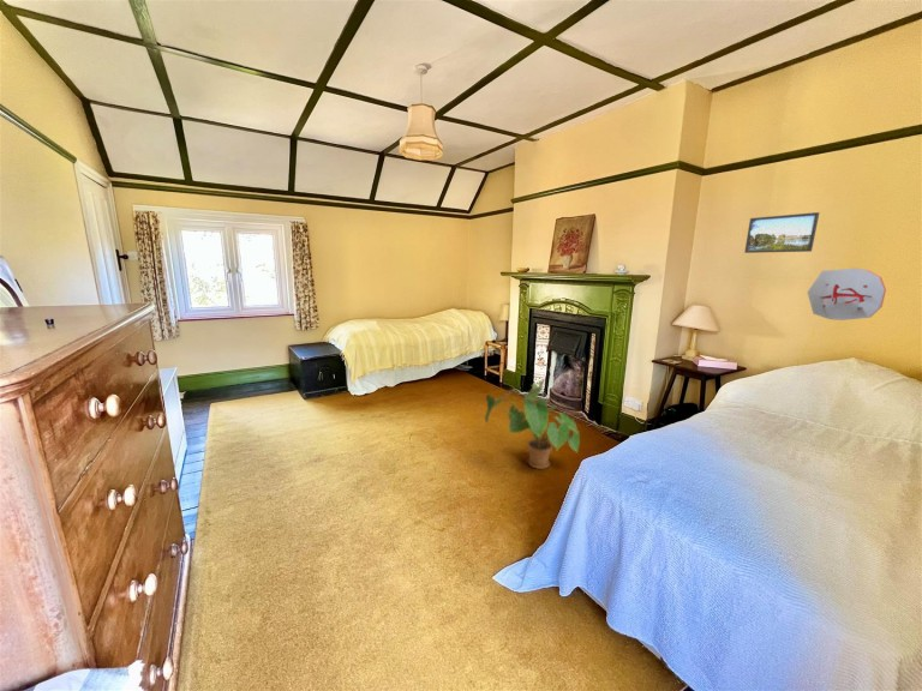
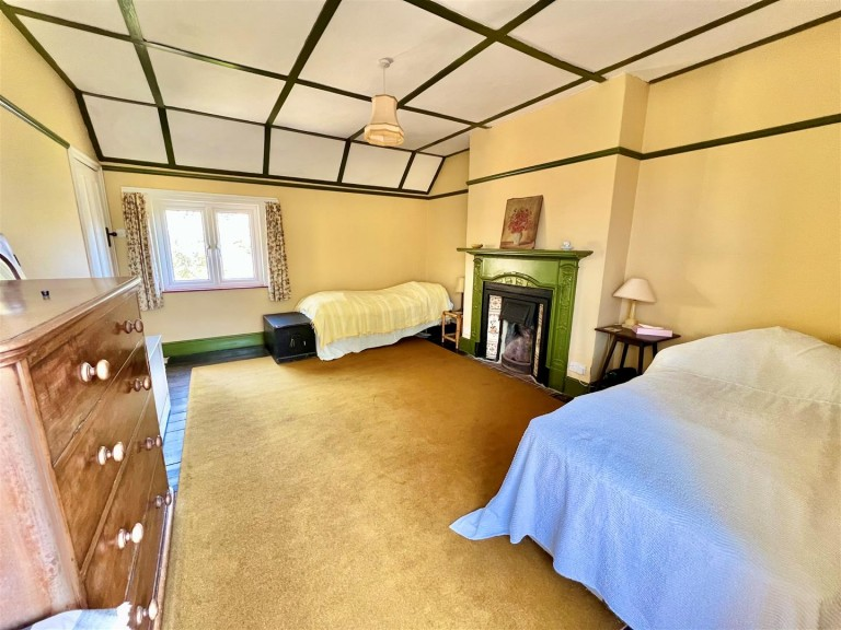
- house plant [484,379,581,470]
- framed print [743,211,821,254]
- decorative plate [806,268,887,322]
